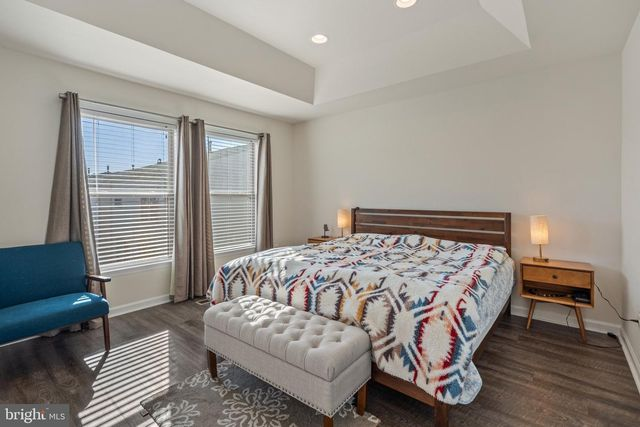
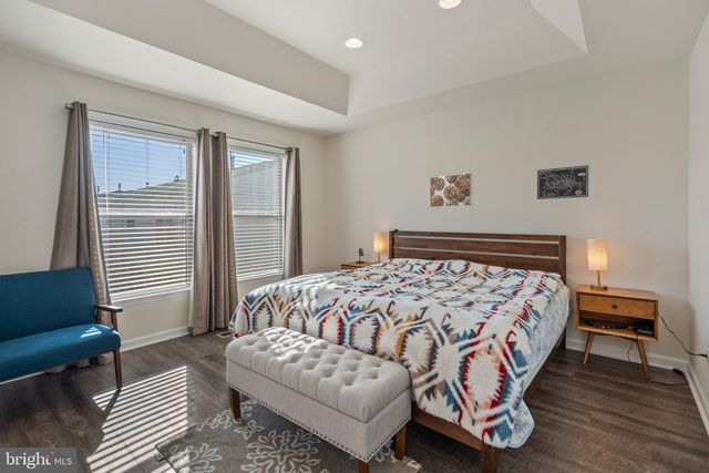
+ wall art [536,164,589,200]
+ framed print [429,172,473,208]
